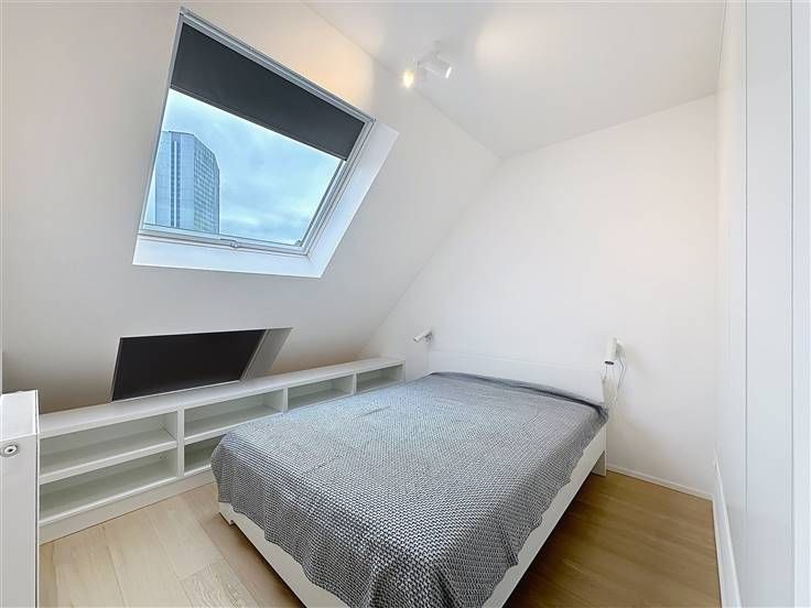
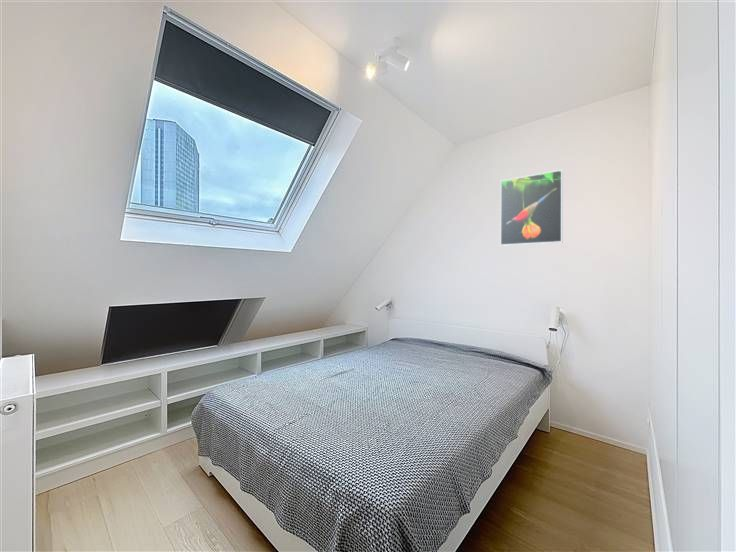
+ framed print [499,169,564,247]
